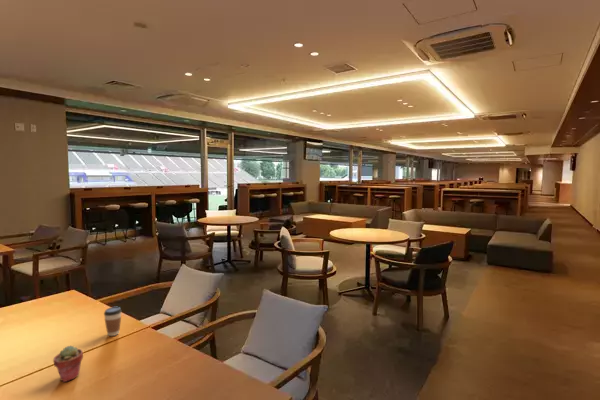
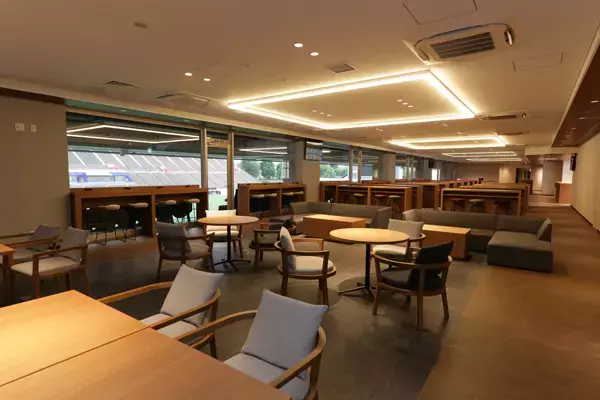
- coffee cup [103,306,123,337]
- potted succulent [52,345,84,383]
